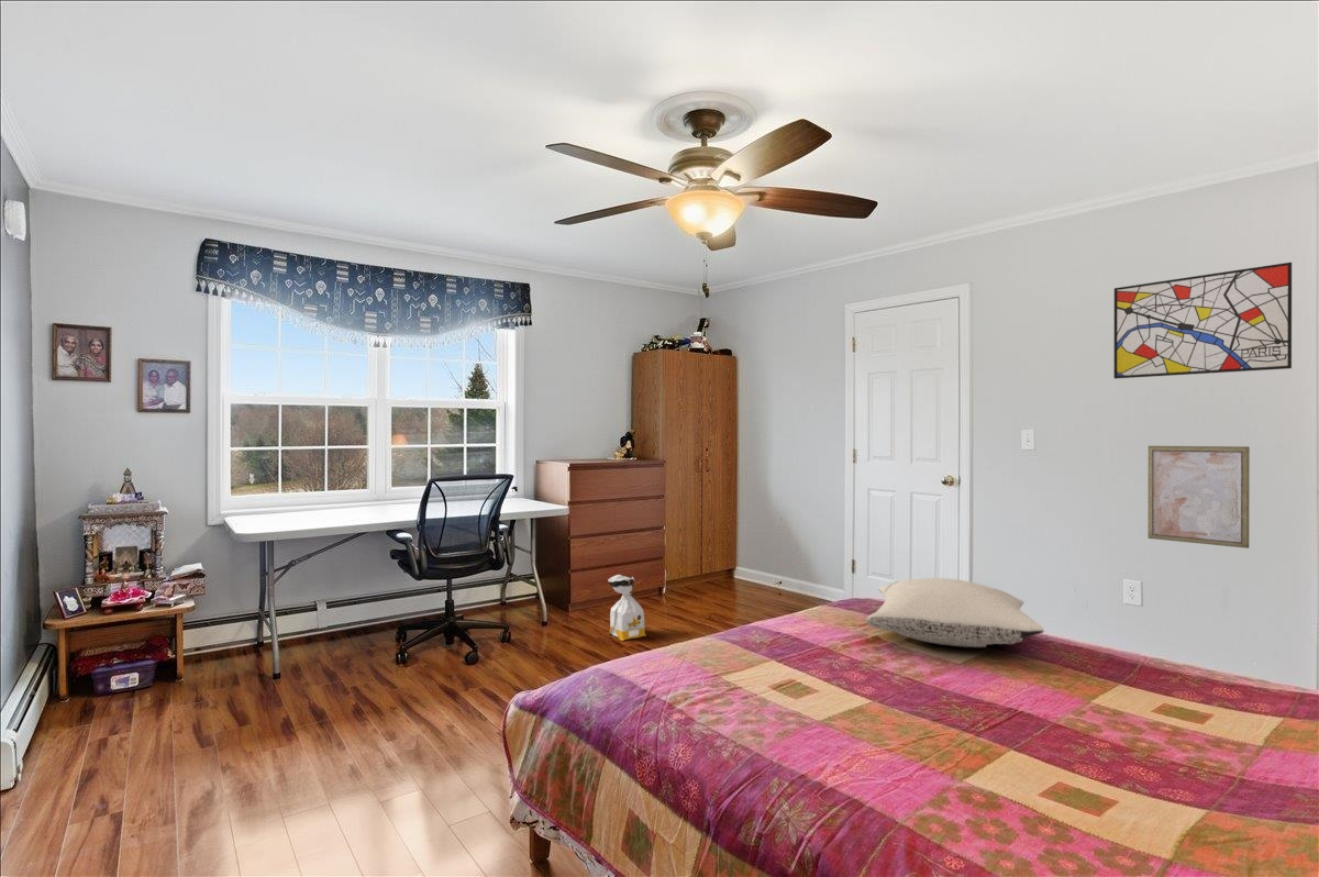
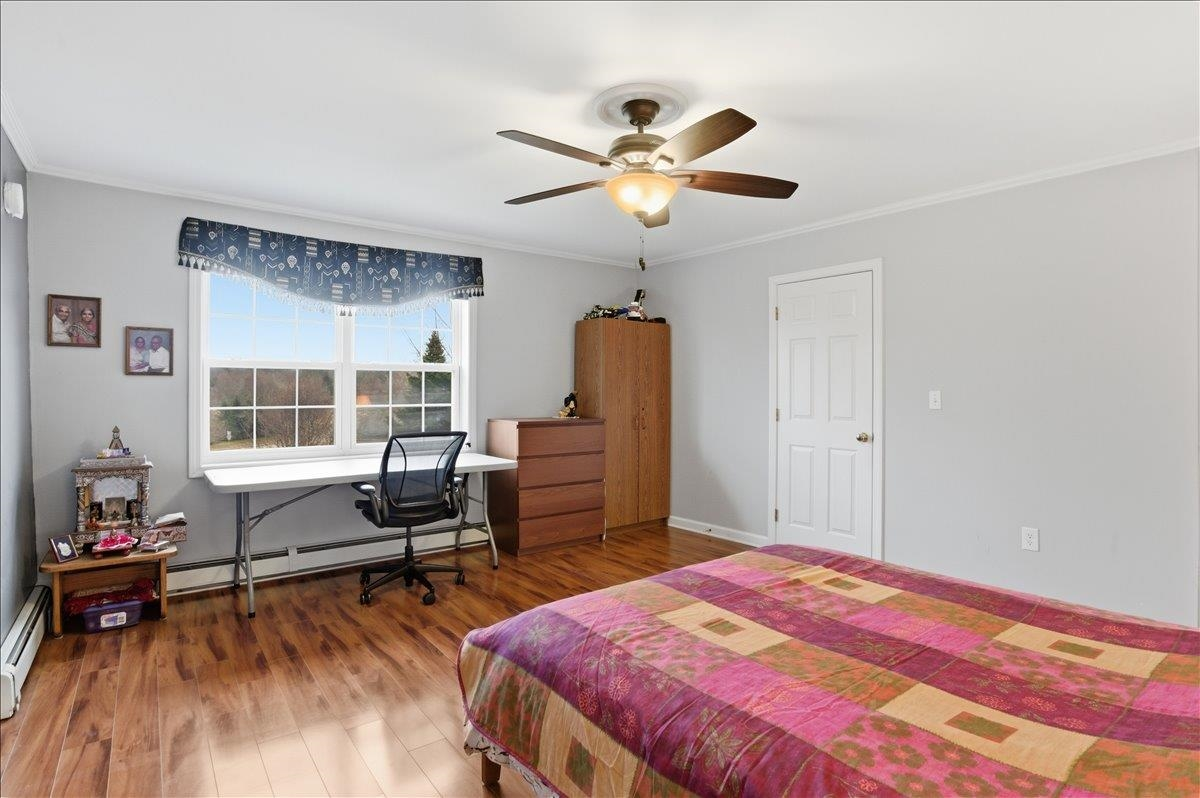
- pillow [864,577,1045,648]
- bag [607,574,647,642]
- wall art [1112,262,1293,379]
- wall art [1146,445,1251,549]
